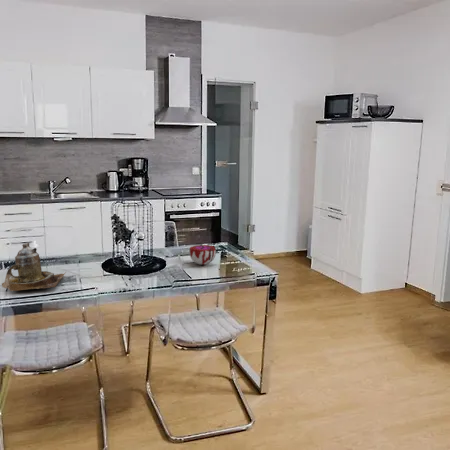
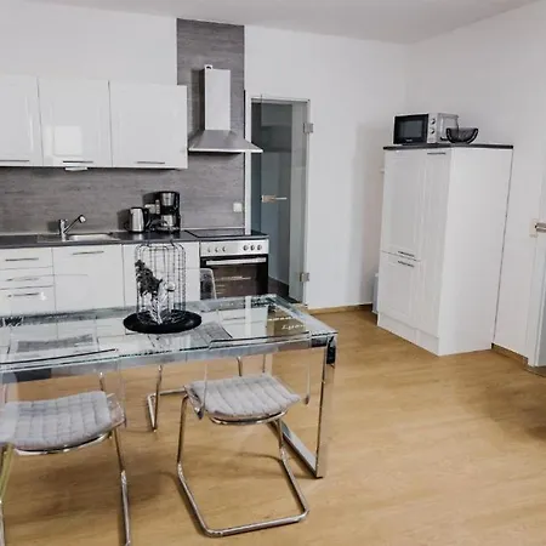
- decorative bowl [188,244,217,266]
- teapot [1,242,67,292]
